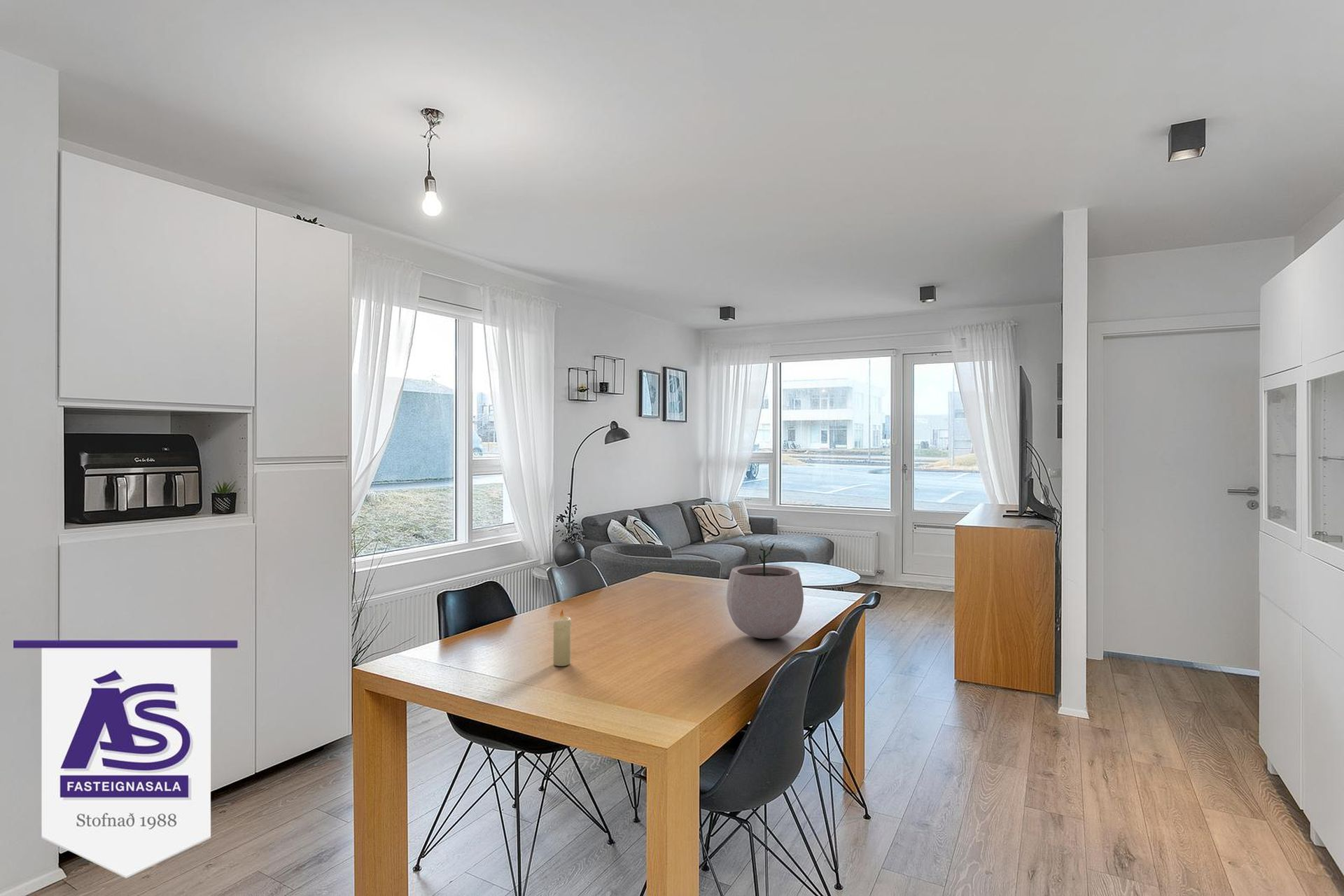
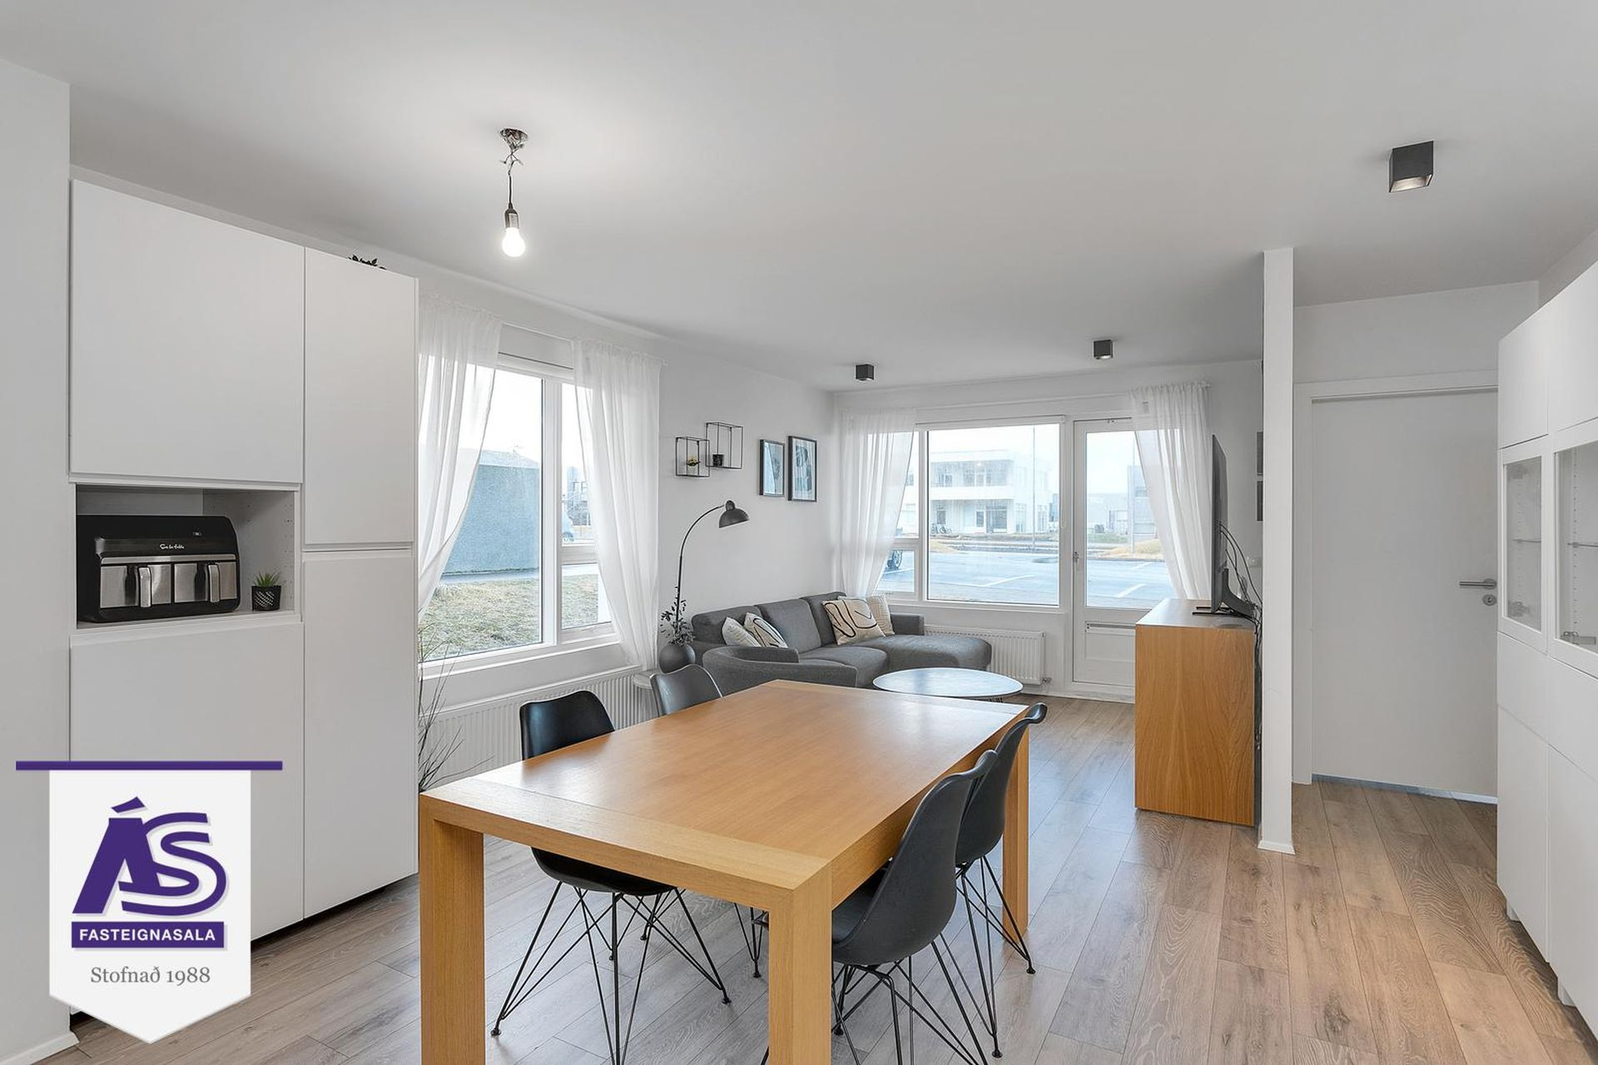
- candle [552,608,572,667]
- plant pot [726,540,804,640]
